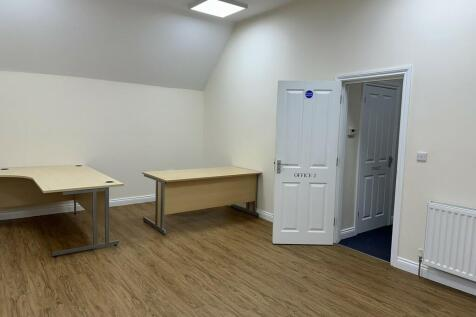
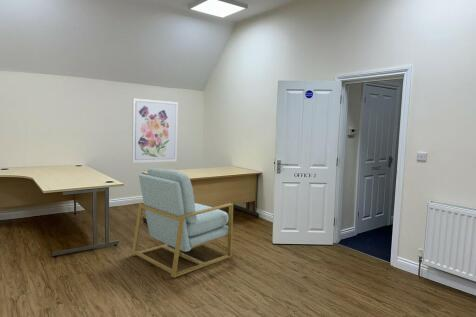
+ wall art [131,97,179,164]
+ chair [131,167,234,279]
